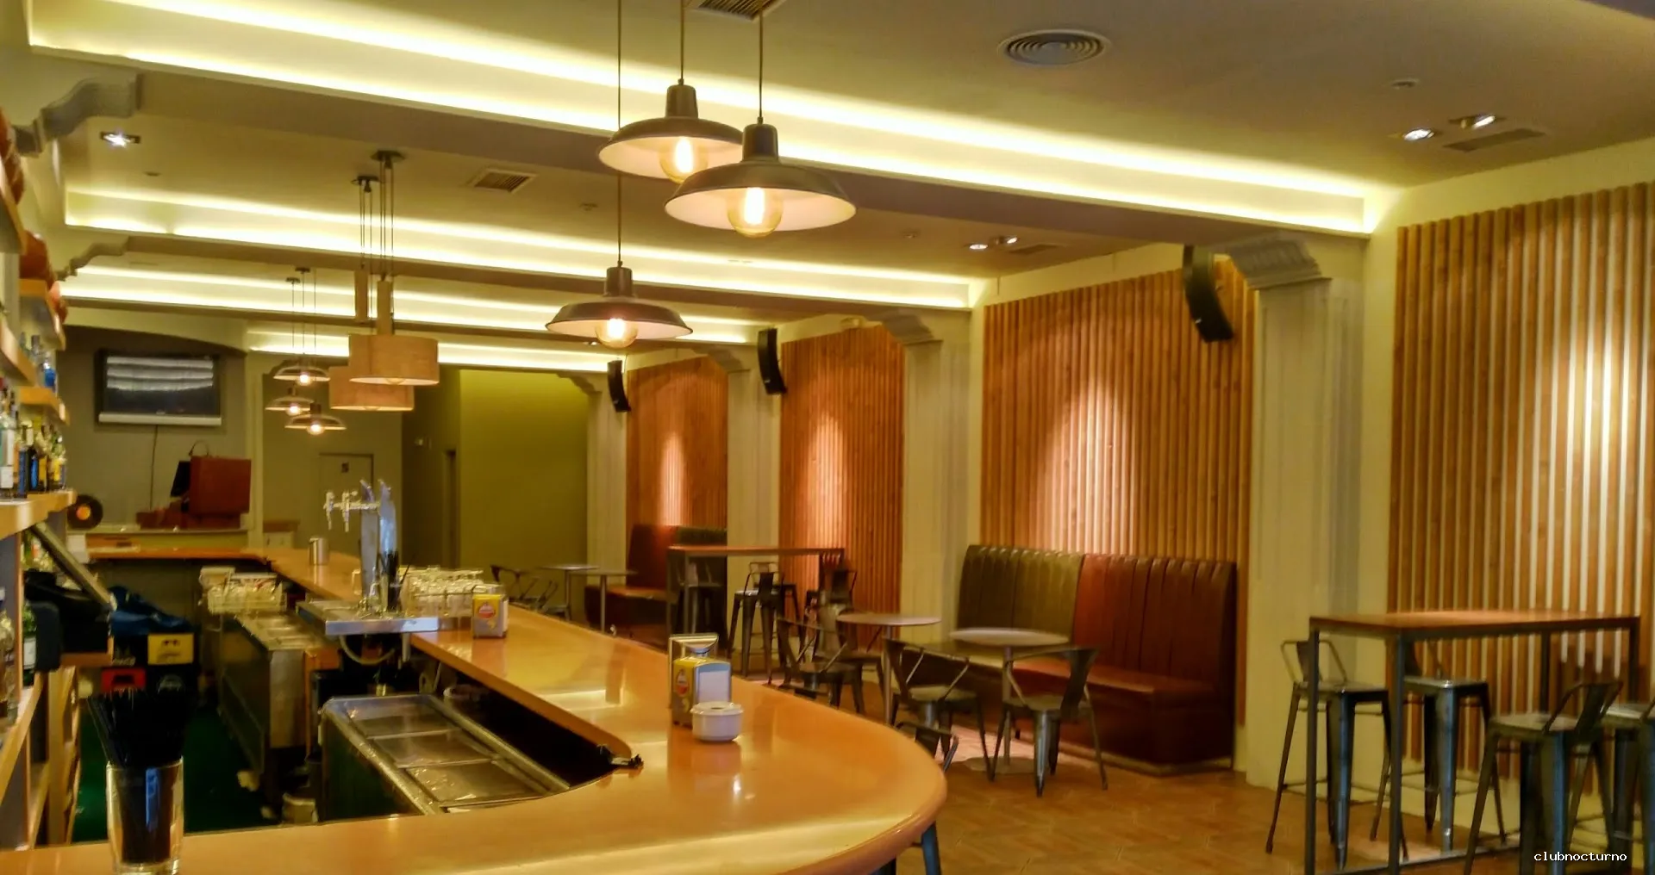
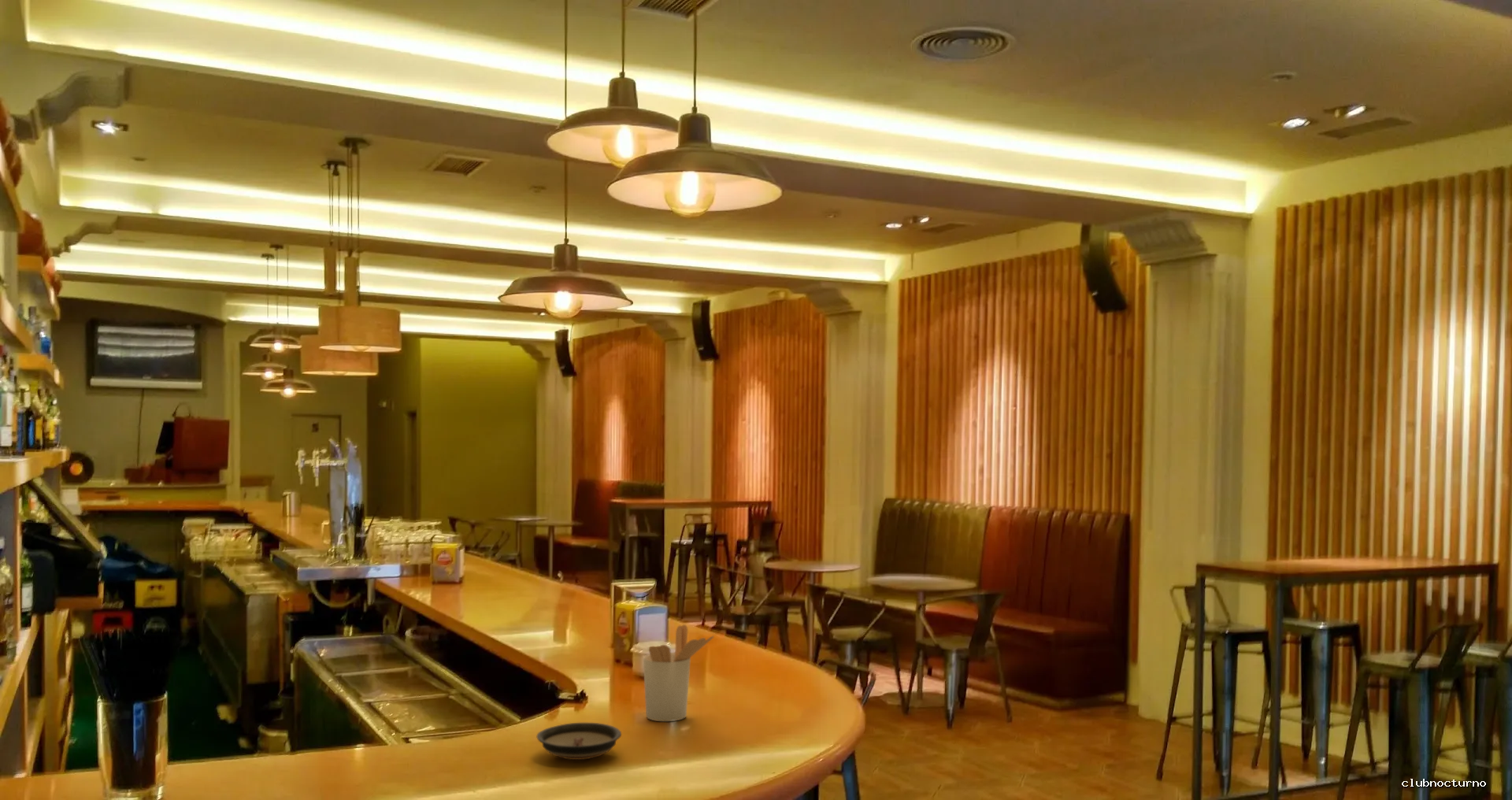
+ utensil holder [643,624,715,722]
+ saucer [536,722,622,761]
